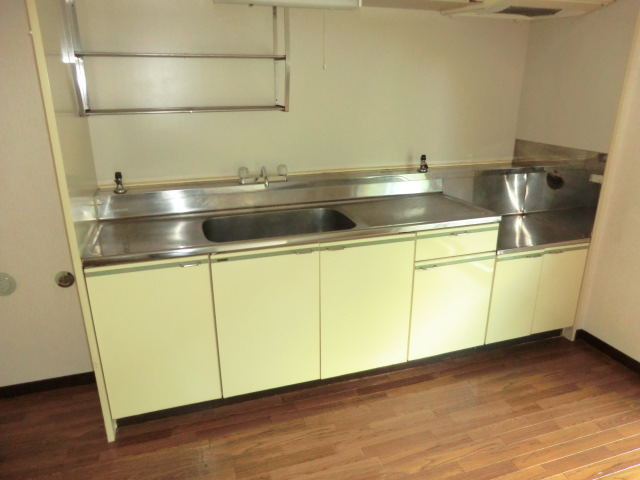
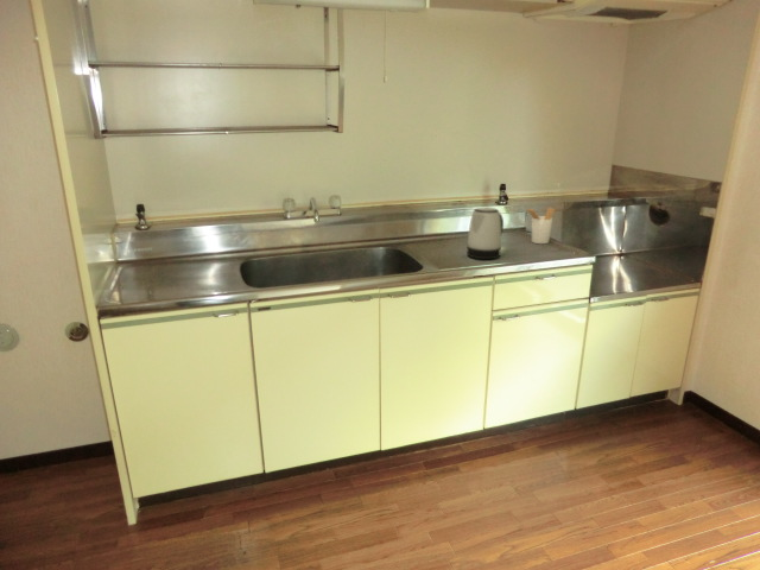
+ kettle [466,205,505,260]
+ utensil holder [527,207,556,245]
